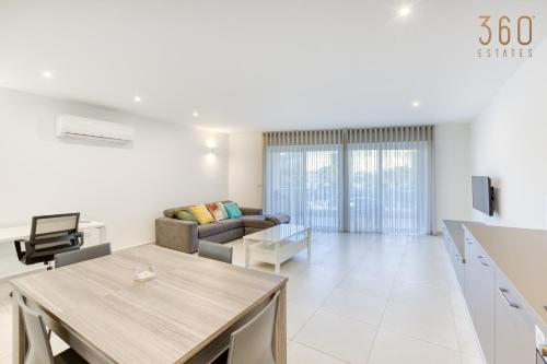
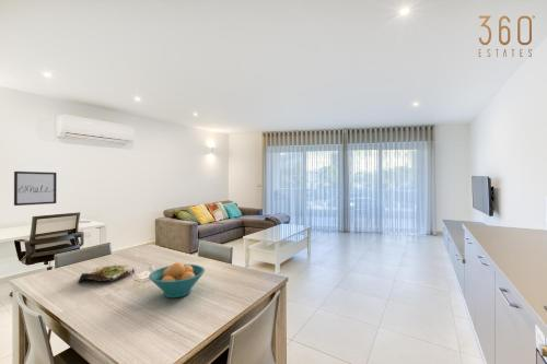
+ fruit bowl [148,261,206,298]
+ wall art [13,171,58,207]
+ salad plate [78,263,136,283]
